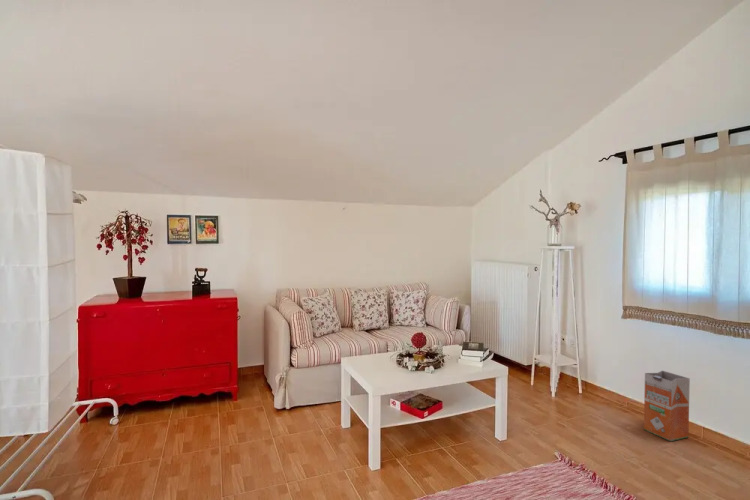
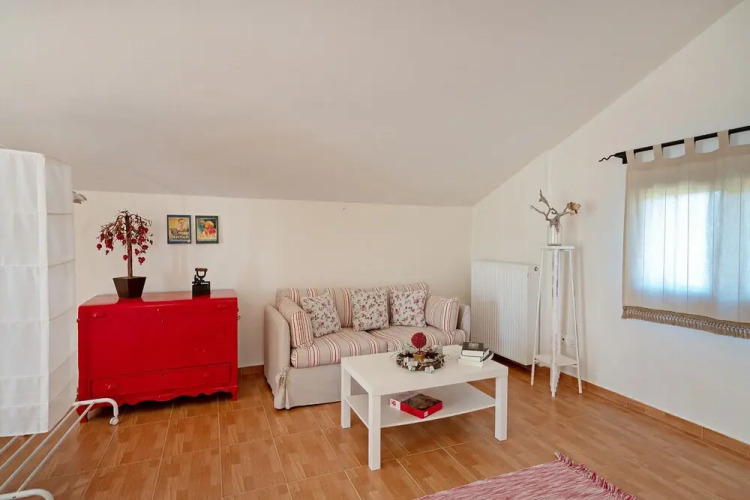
- waste bin [643,370,691,442]
